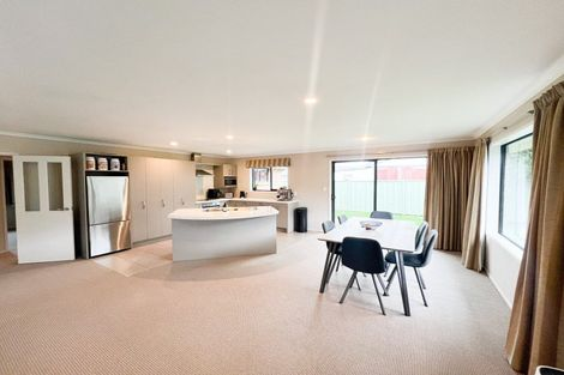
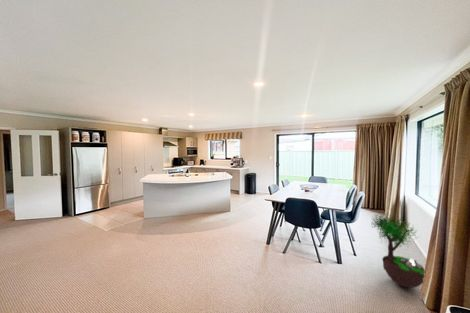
+ potted tree [370,208,426,289]
